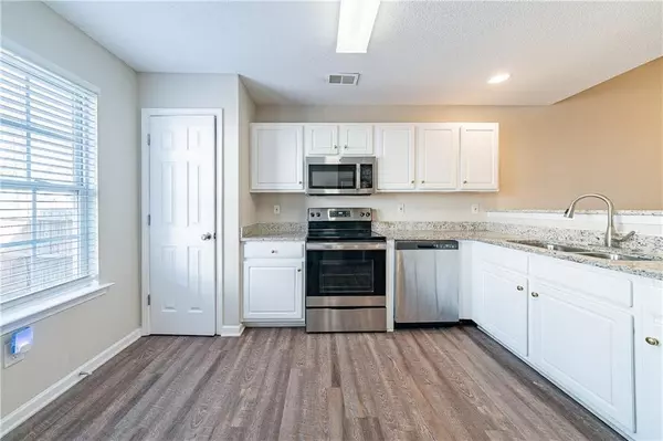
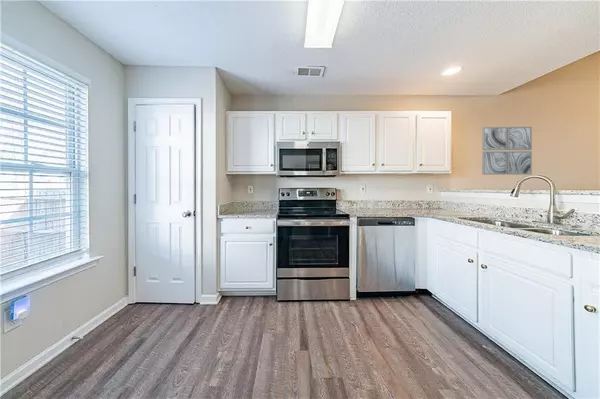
+ wall art [481,126,533,176]
